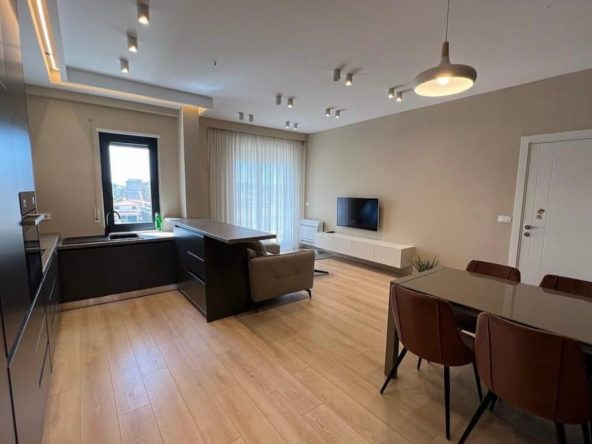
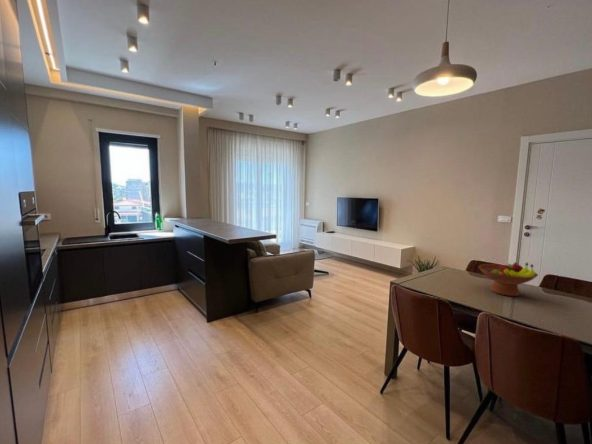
+ fruit bowl [477,261,539,297]
